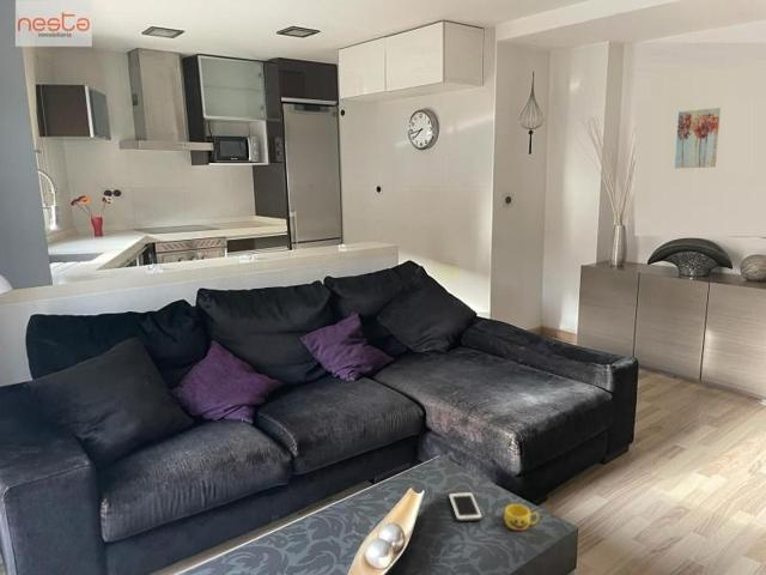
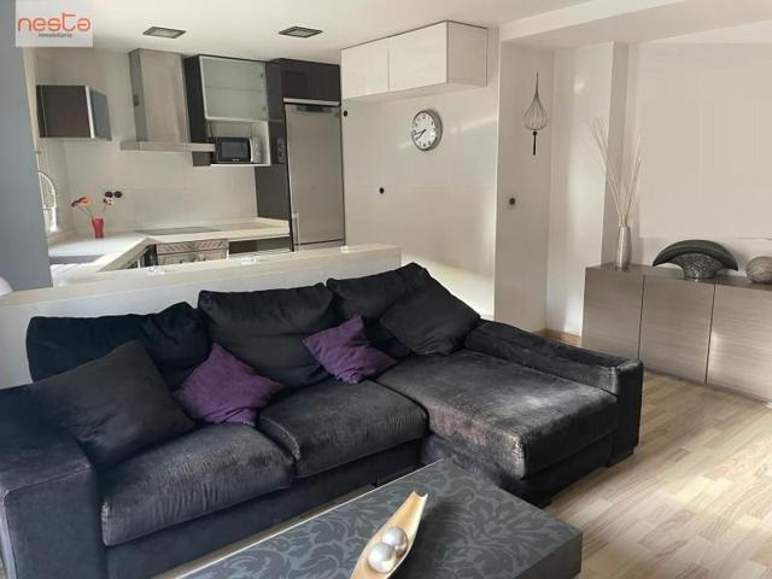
- wall art [674,107,722,169]
- cell phone [448,491,484,522]
- cup [503,503,540,532]
